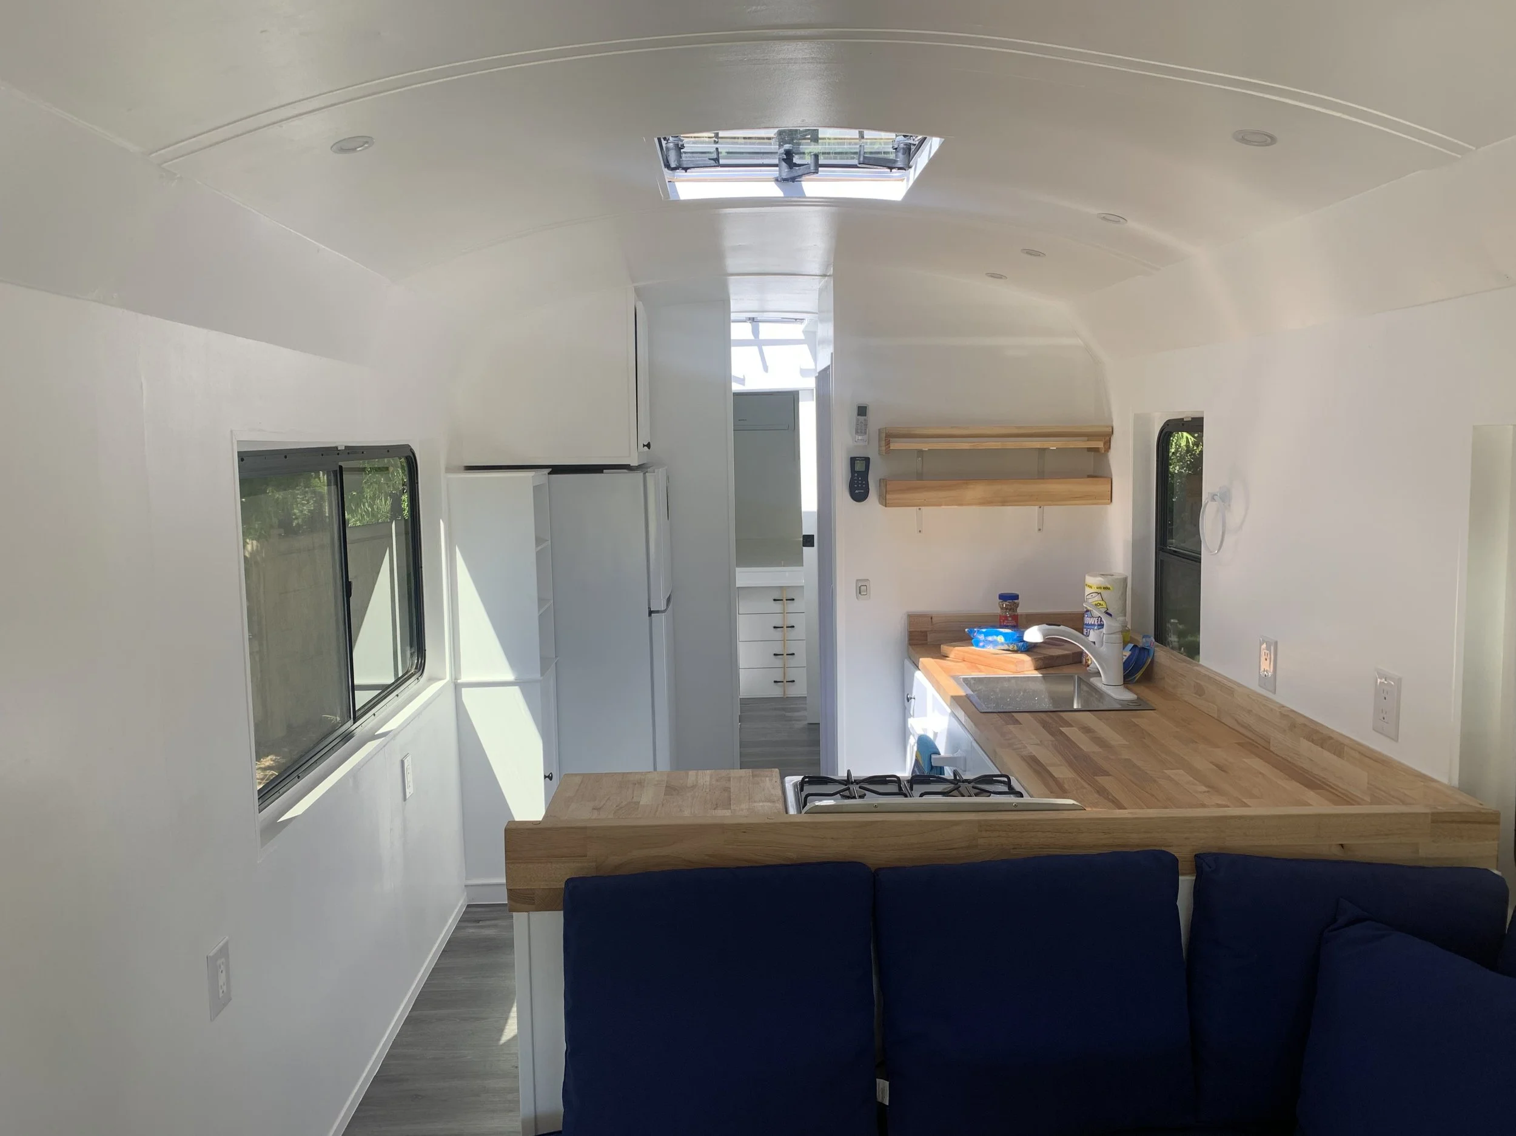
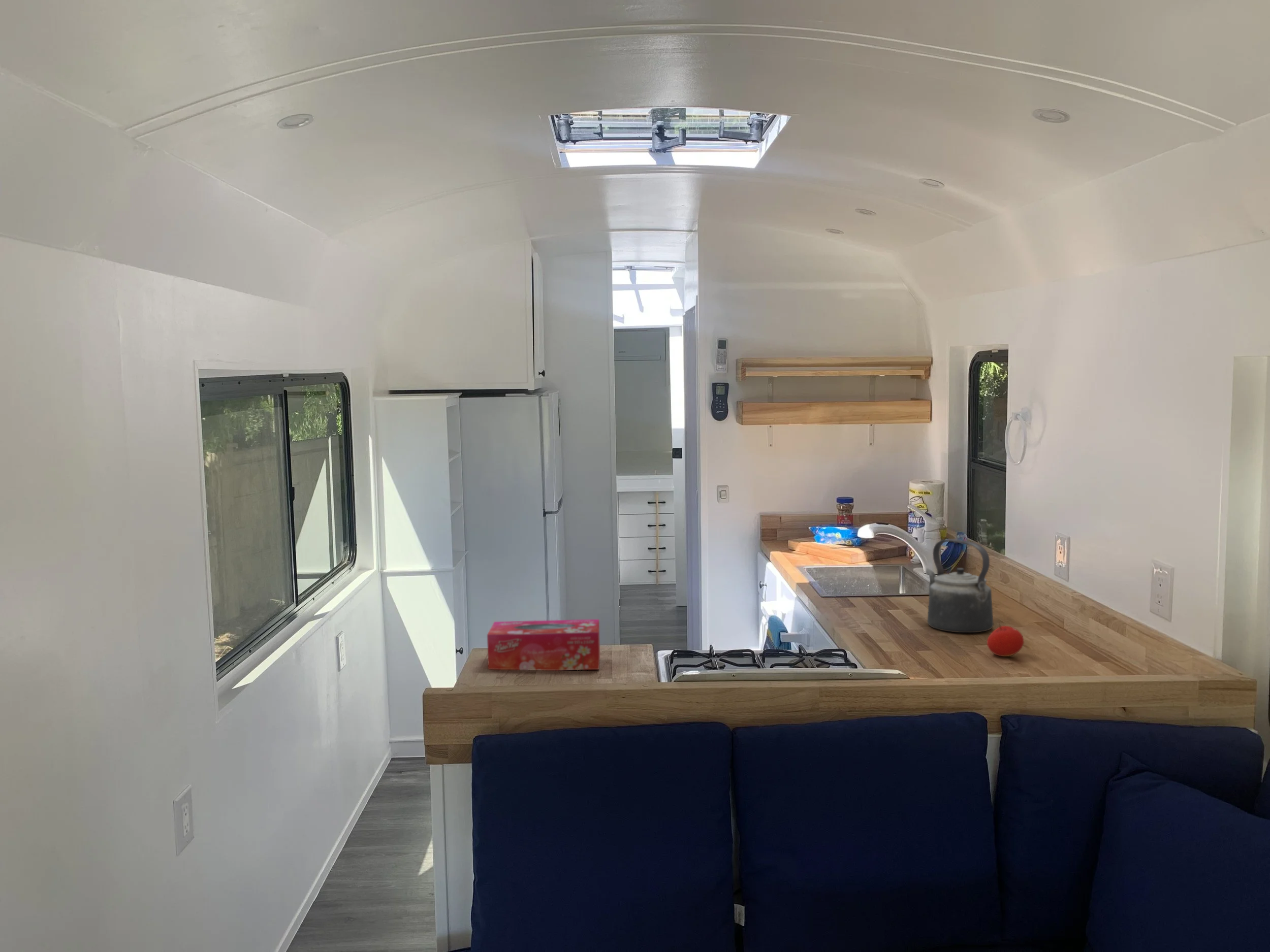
+ tissue box [487,619,600,671]
+ kettle [925,539,994,633]
+ fruit [987,623,1024,657]
